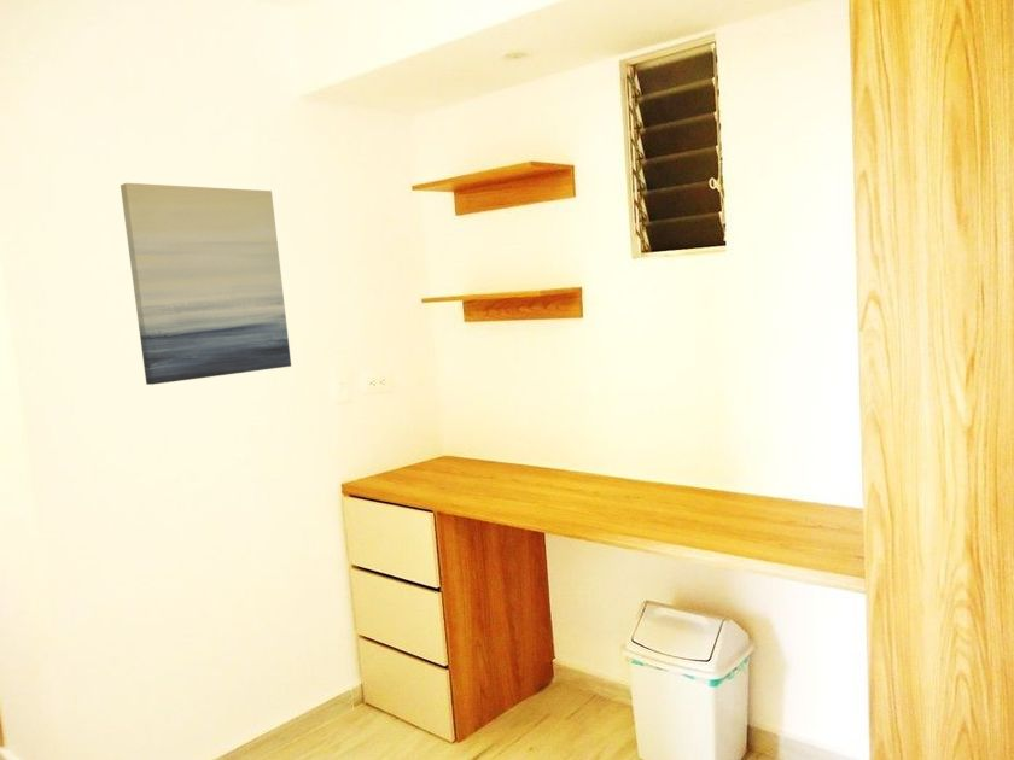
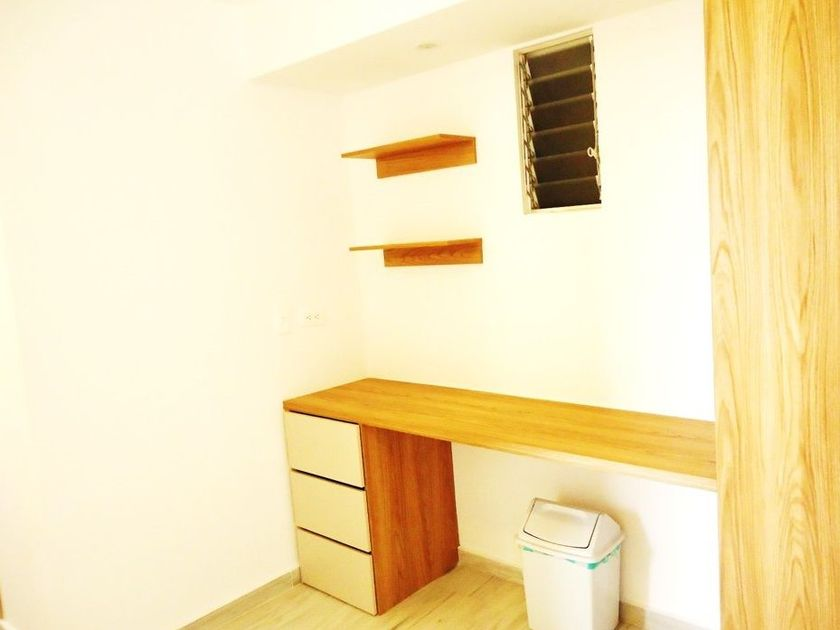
- wall art [120,182,292,386]
